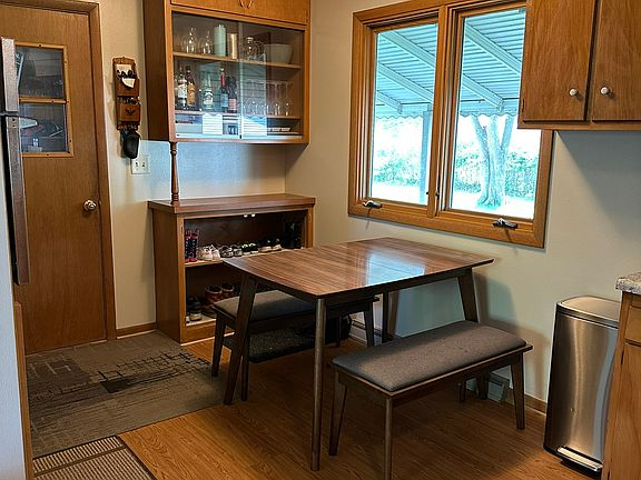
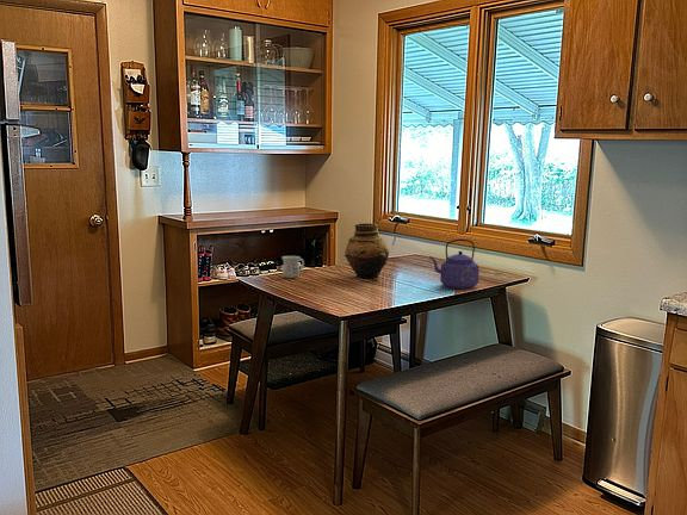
+ kettle [428,238,481,291]
+ vase [344,222,390,281]
+ mug [280,255,305,279]
